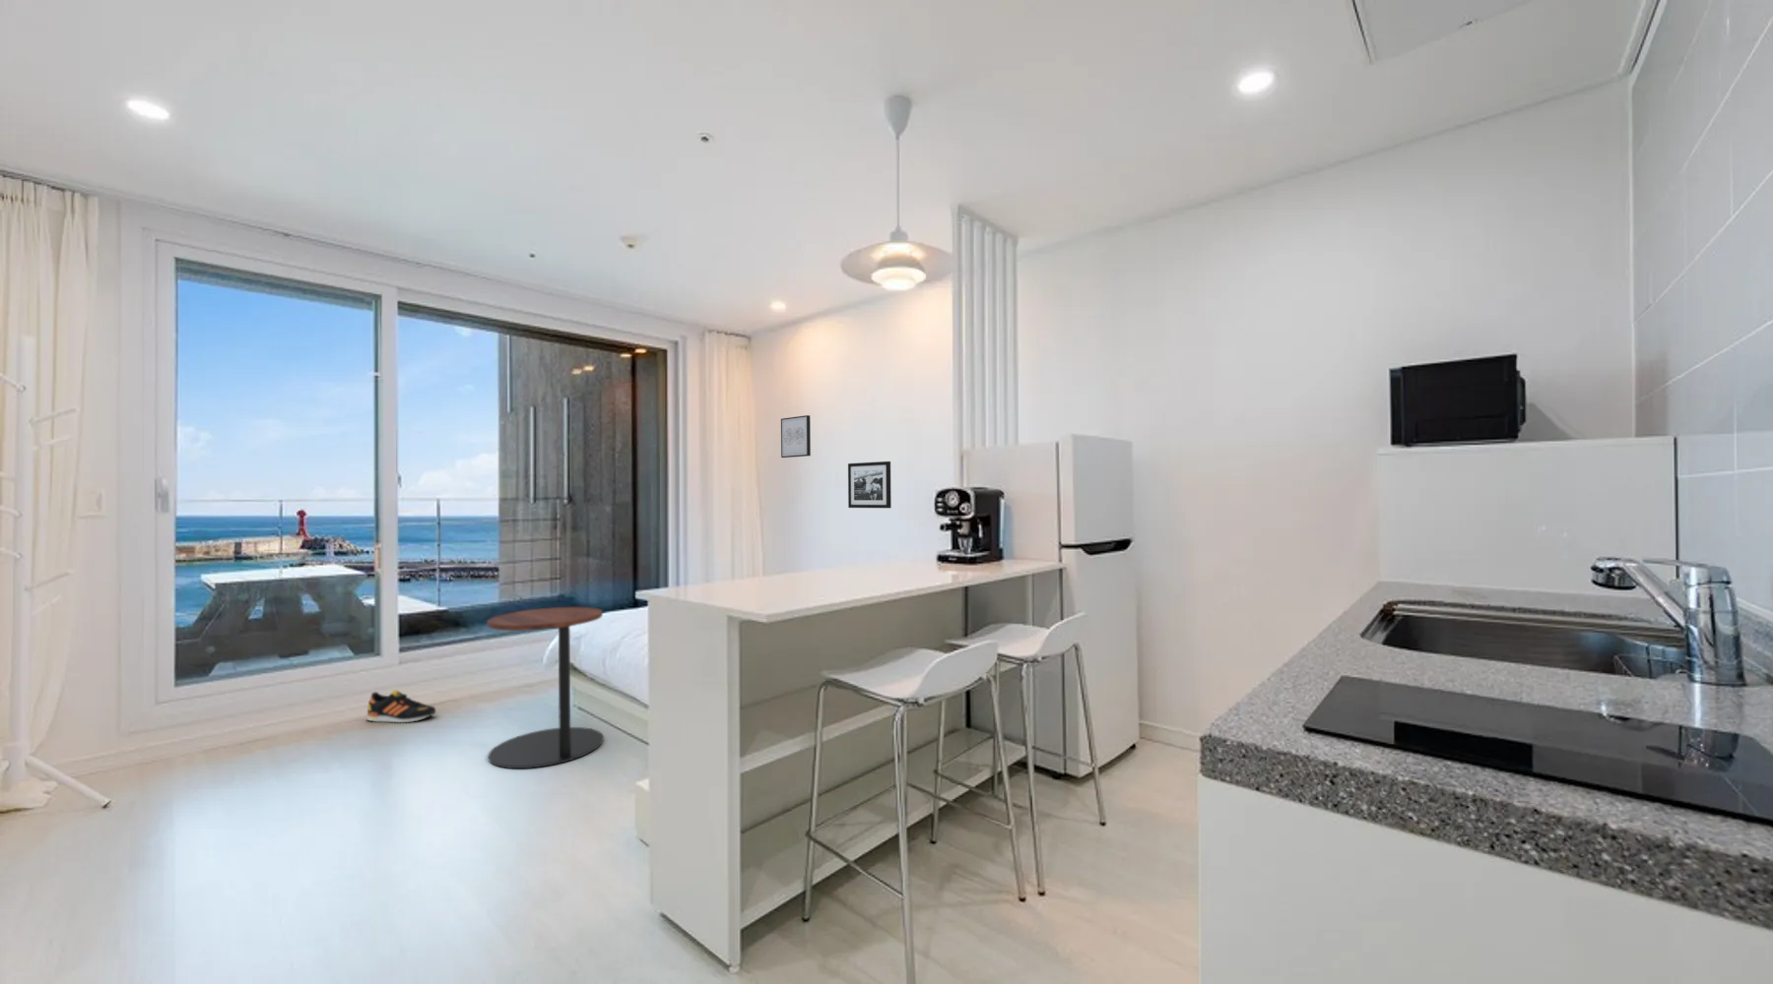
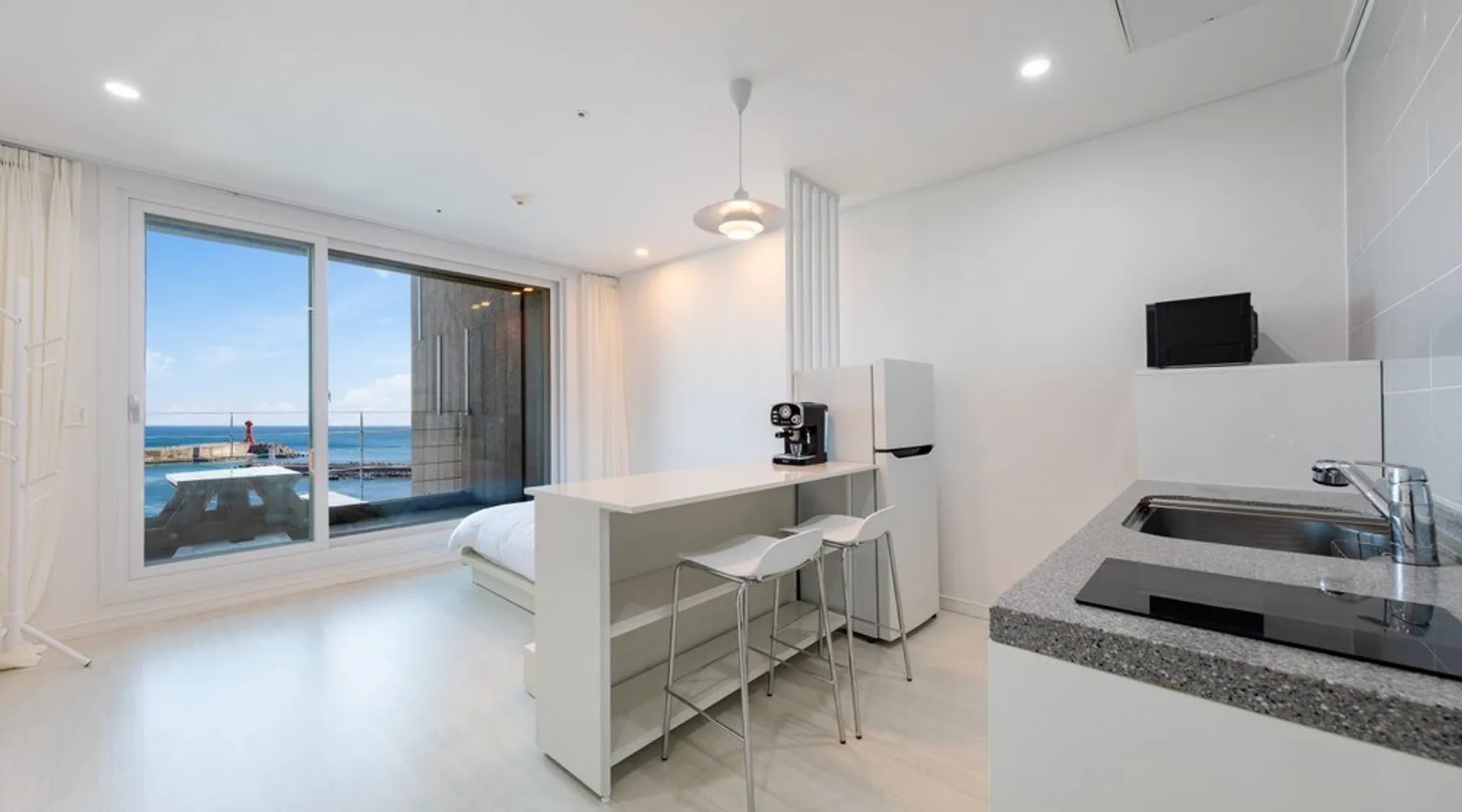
- wall art [780,414,811,458]
- side table [486,606,605,770]
- shoe [365,688,437,725]
- picture frame [848,460,893,509]
